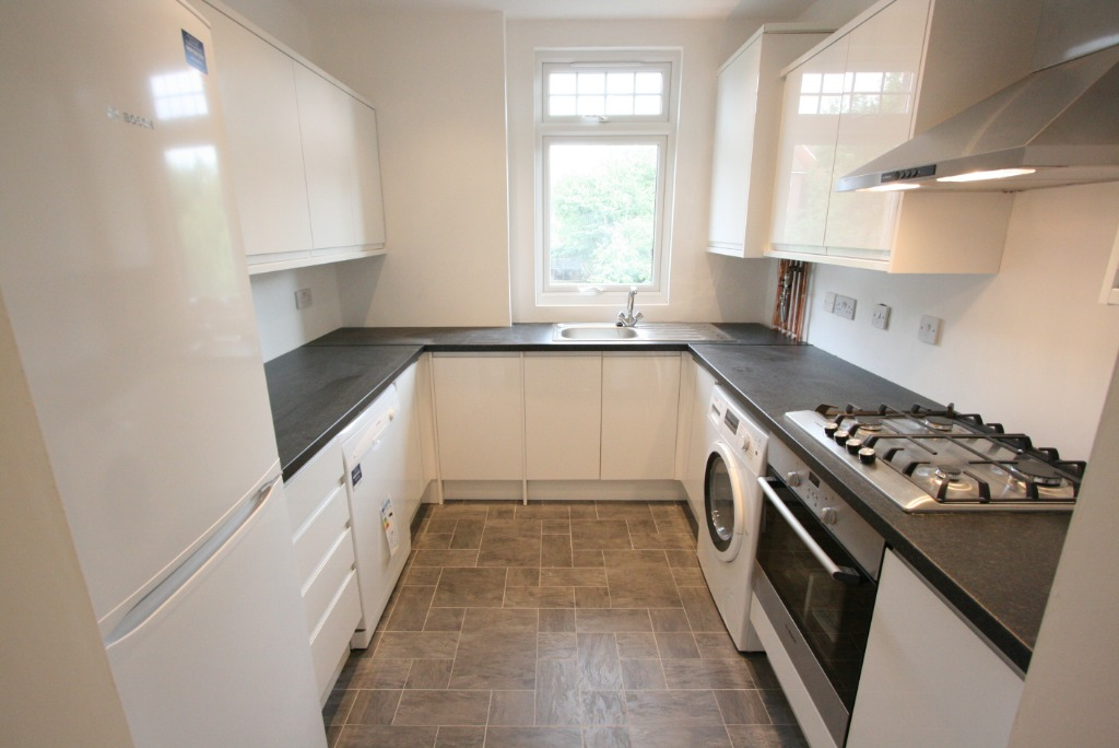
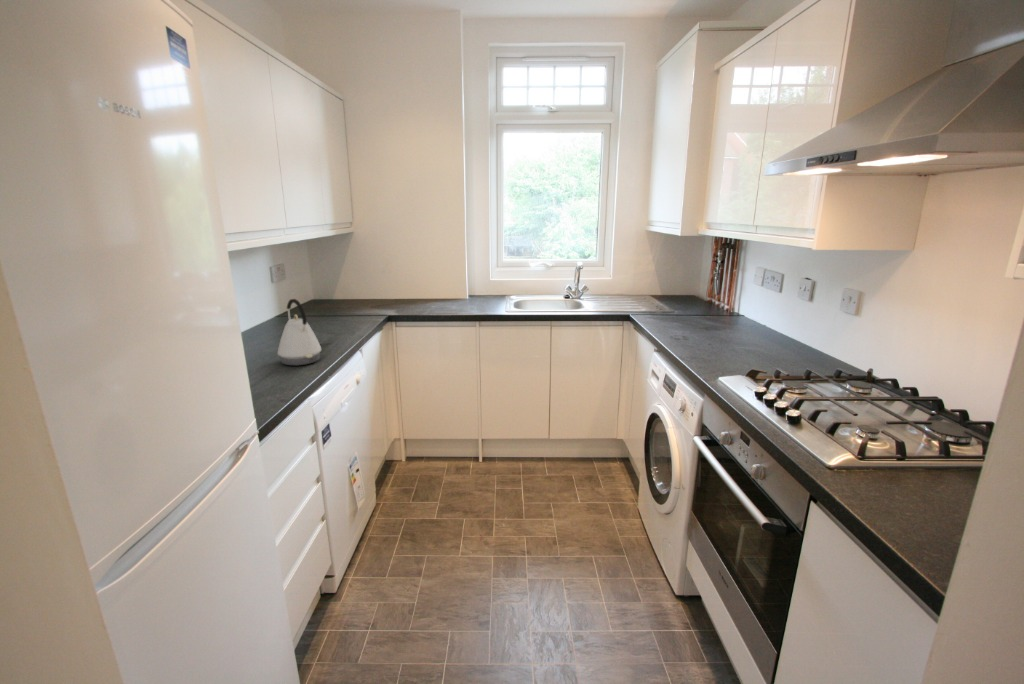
+ kettle [277,298,322,367]
